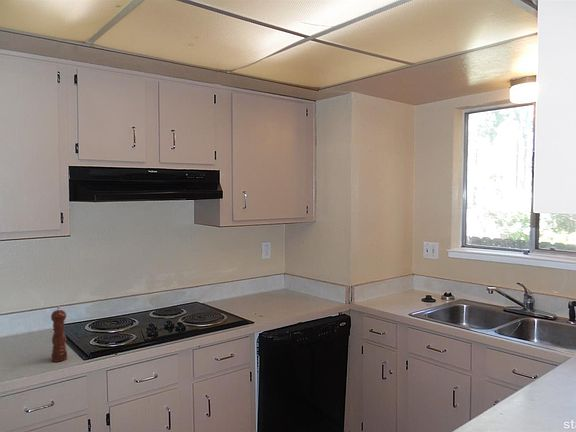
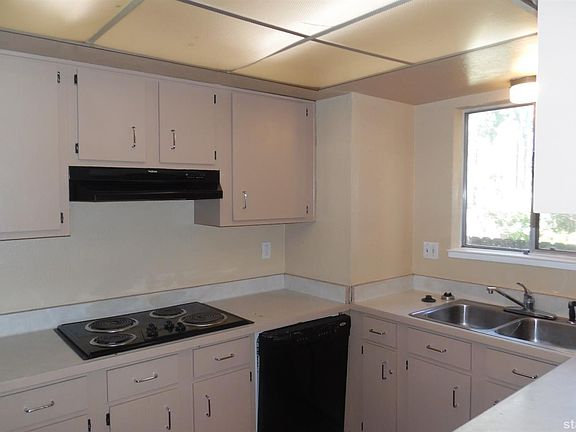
- pepper mill [50,305,68,363]
